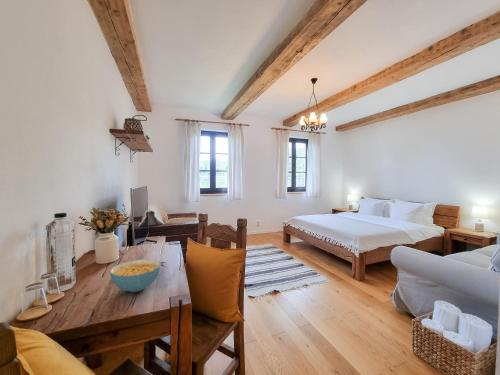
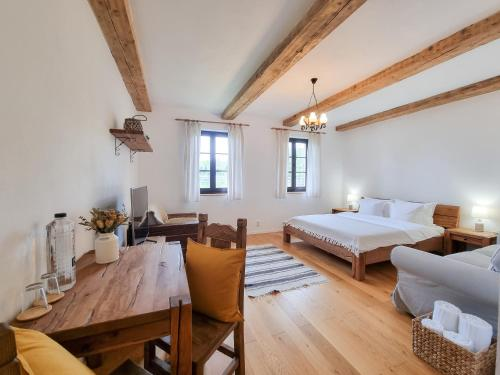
- cereal bowl [109,258,161,293]
